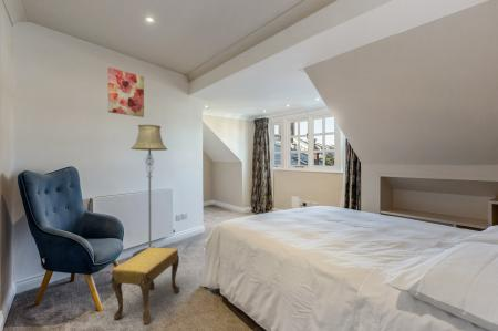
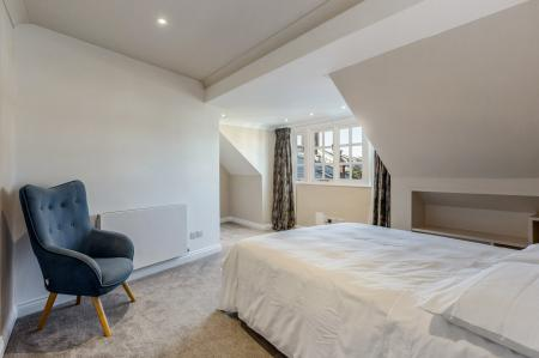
- floor lamp [129,123,168,258]
- footstool [111,246,180,327]
- wall art [107,66,145,118]
